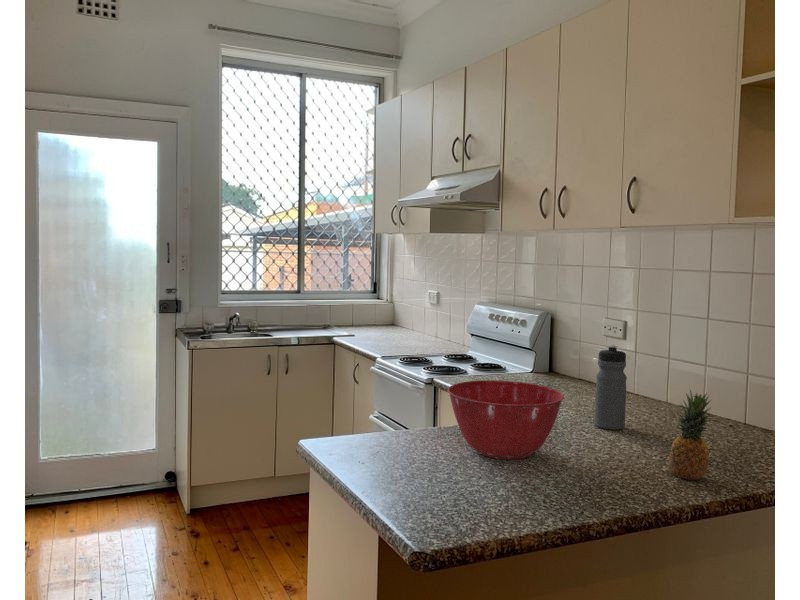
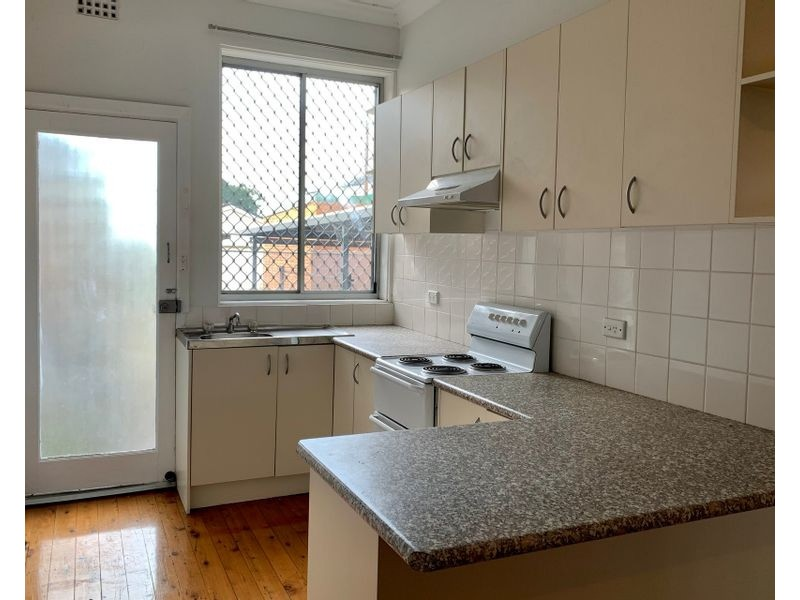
- fruit [669,389,712,481]
- water bottle [594,344,628,431]
- mixing bowl [447,379,565,461]
